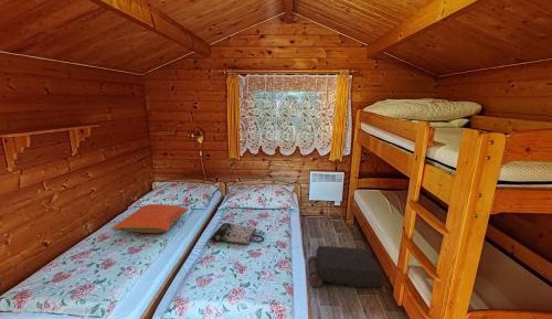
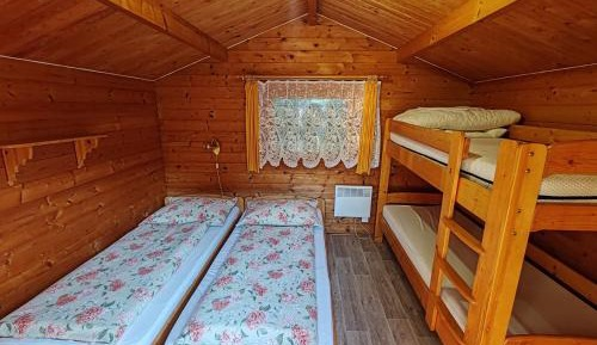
- pillow [110,203,190,234]
- shoulder bag [307,245,384,288]
- tote bag [210,222,265,245]
